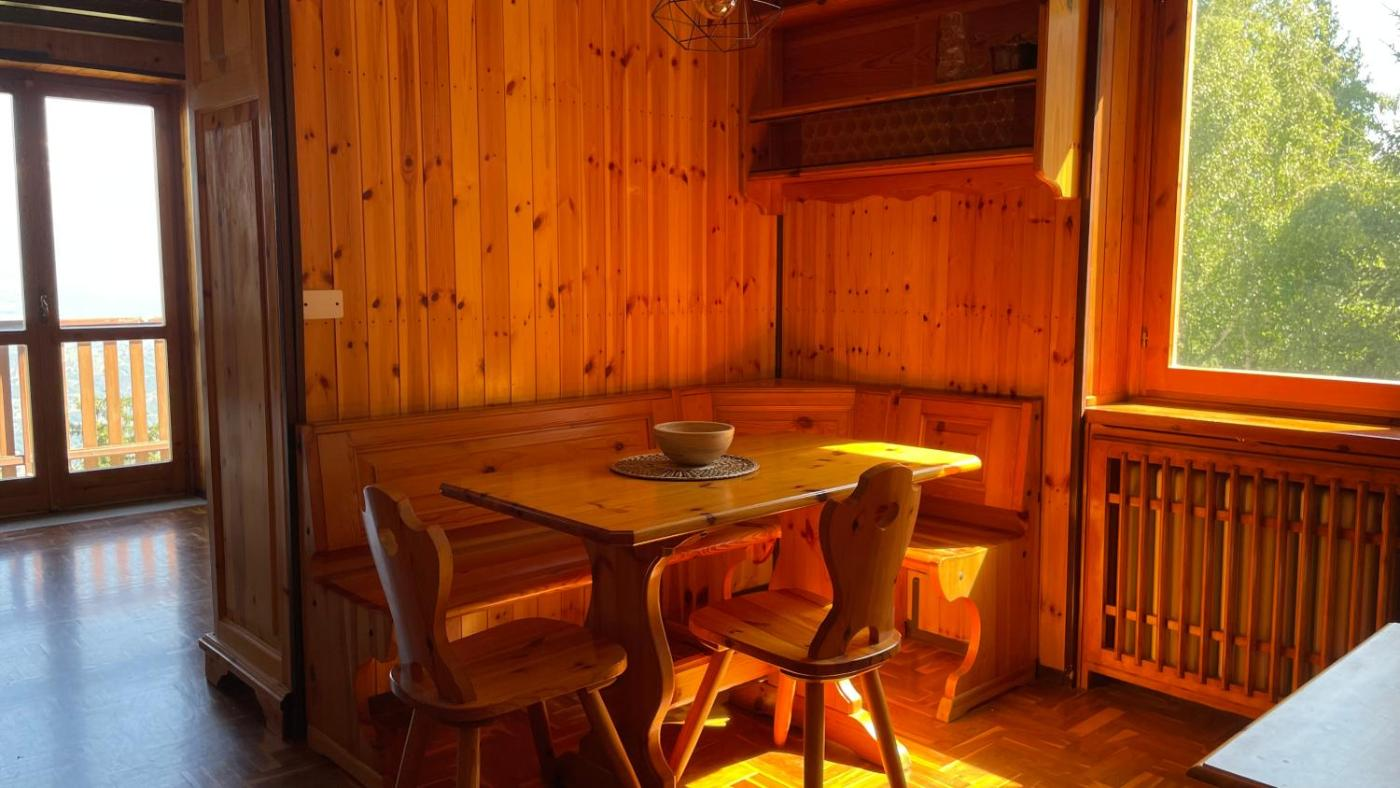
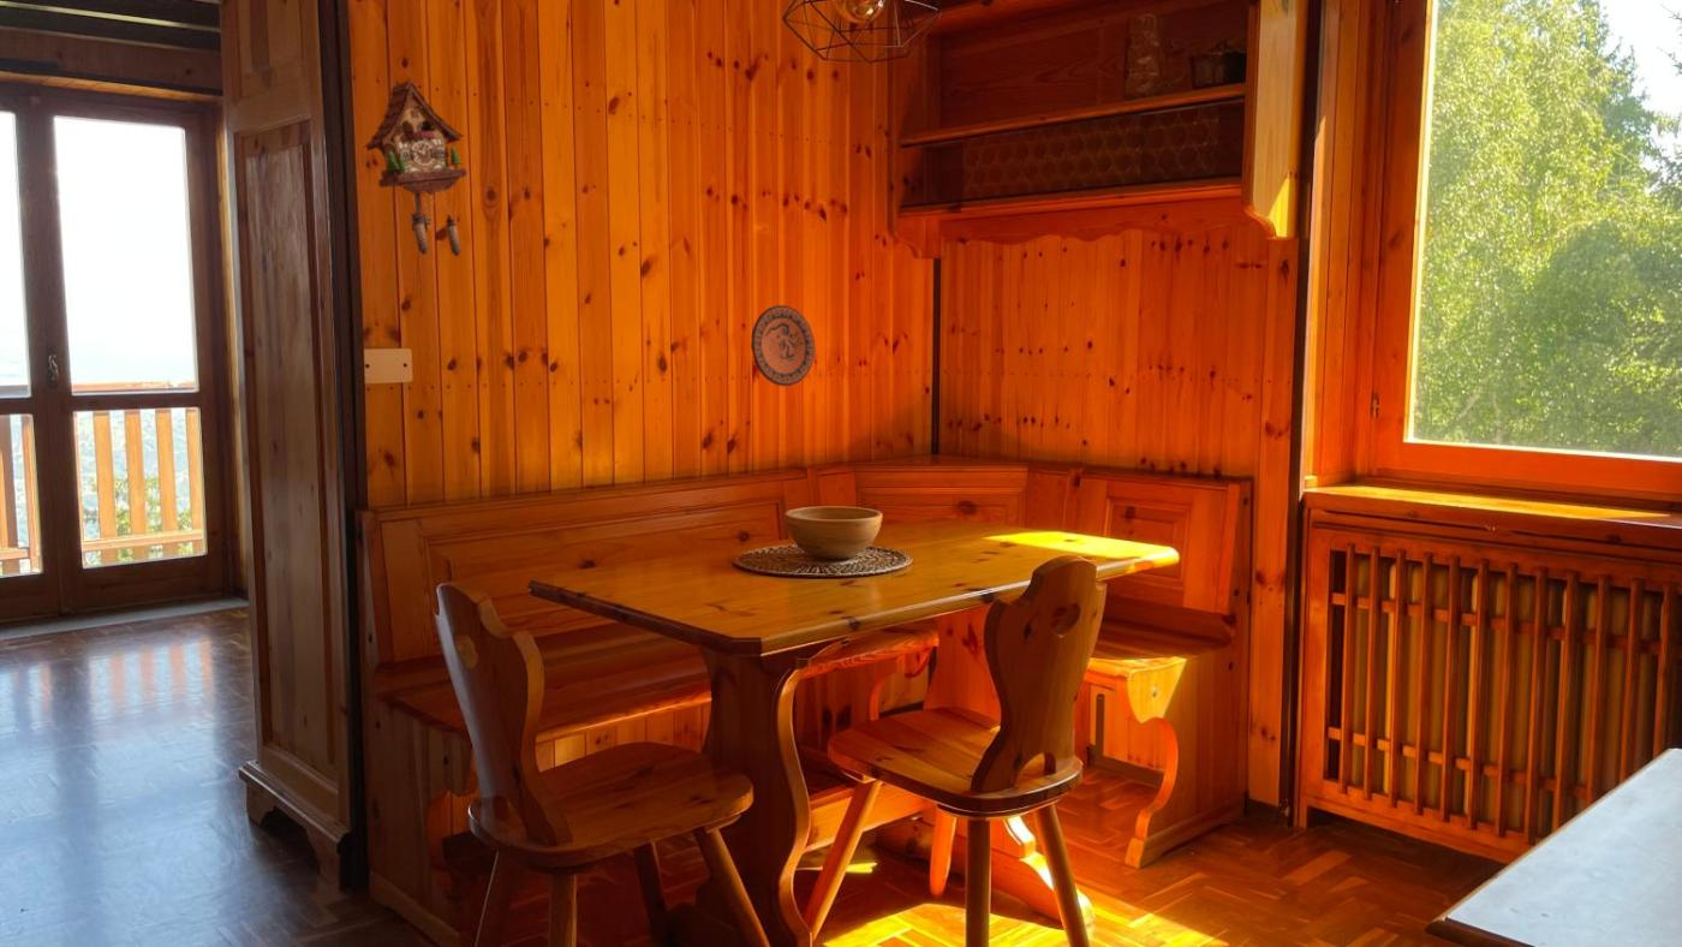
+ decorative plate [750,304,816,387]
+ cuckoo clock [362,78,469,257]
